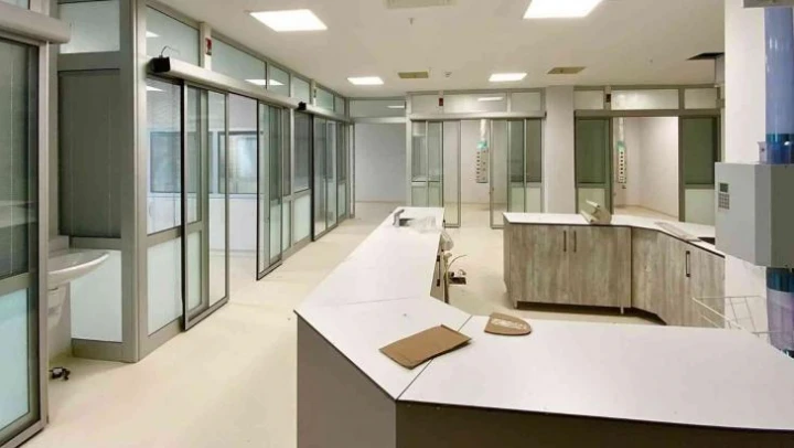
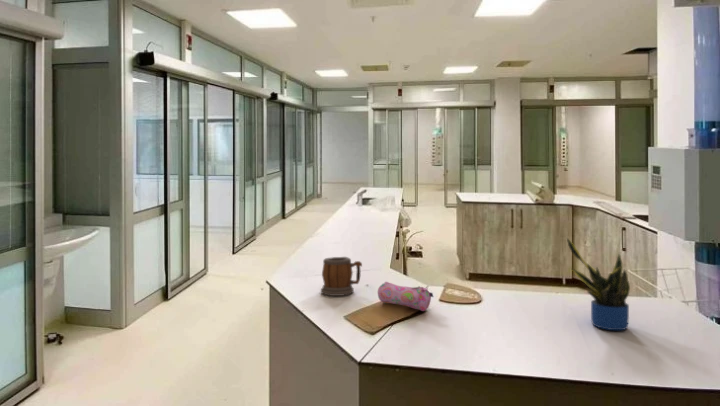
+ mug [320,256,363,297]
+ potted plant [566,237,631,331]
+ pencil case [377,281,434,312]
